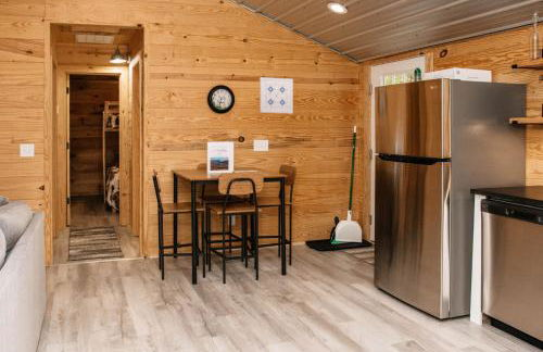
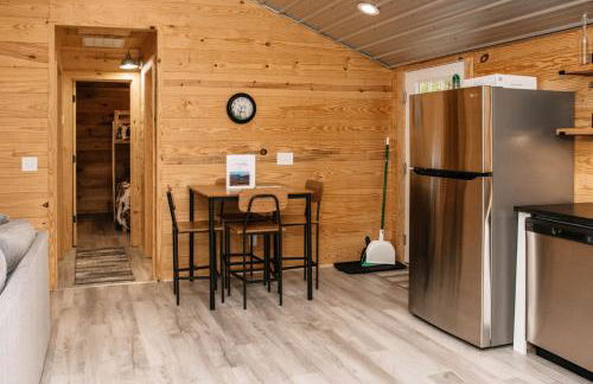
- wall art [258,76,294,114]
